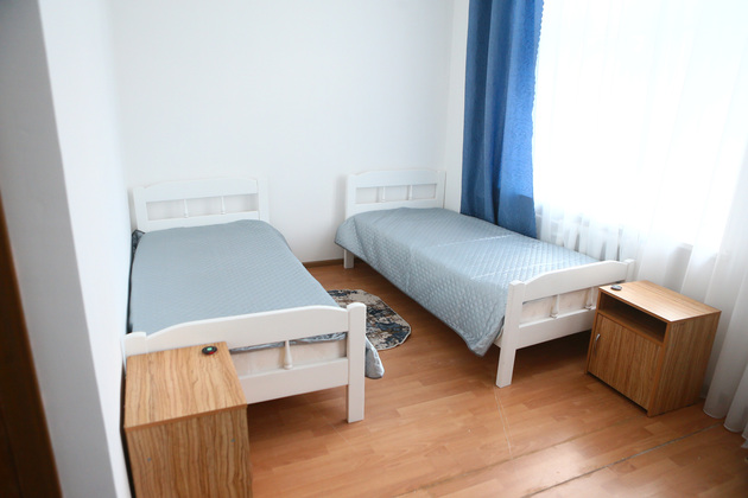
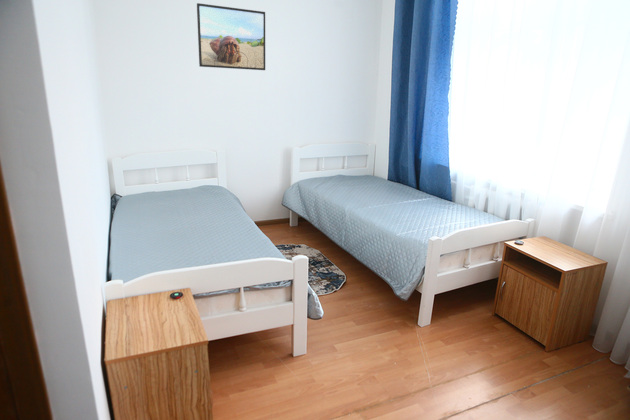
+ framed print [196,2,266,71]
